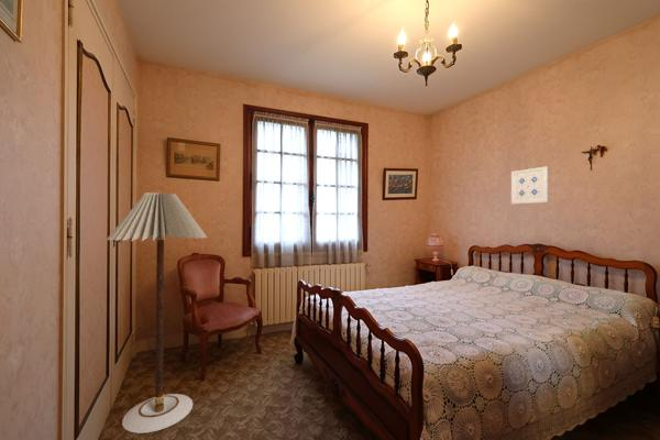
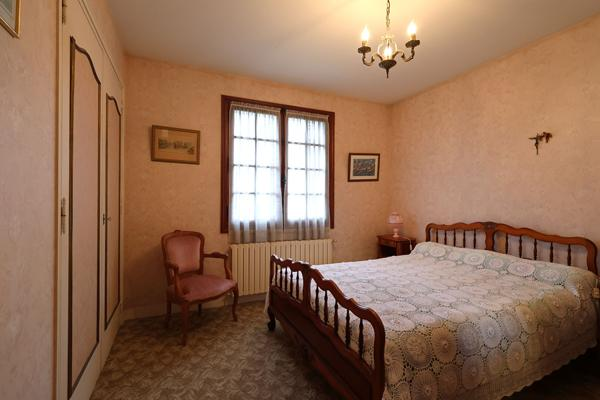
- floor lamp [106,191,208,435]
- wall art [510,166,549,205]
